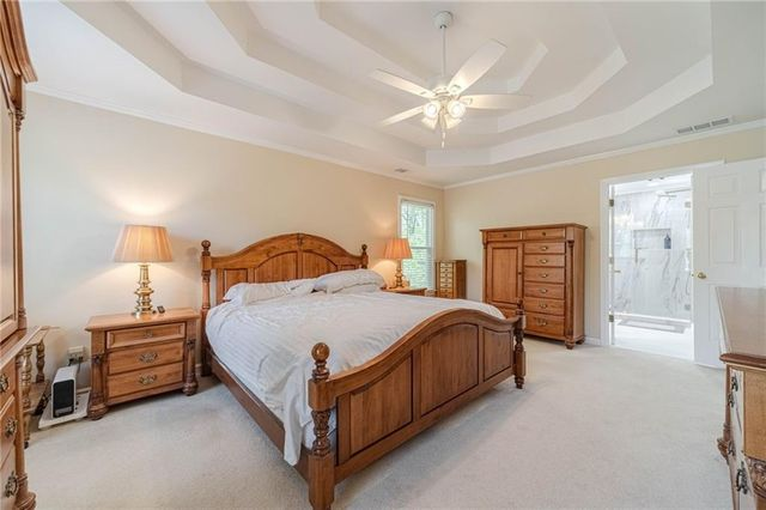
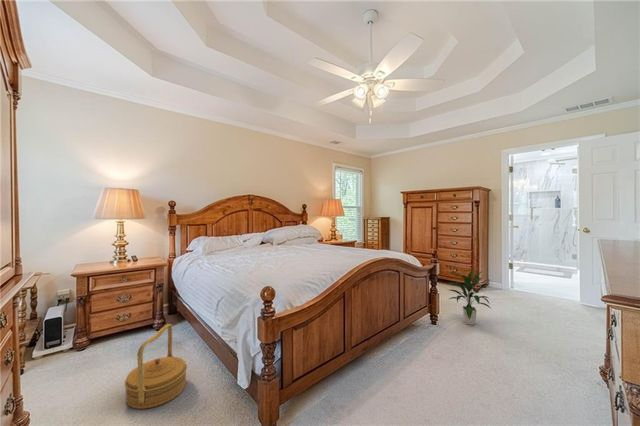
+ woven basket [123,323,188,410]
+ indoor plant [446,268,491,326]
